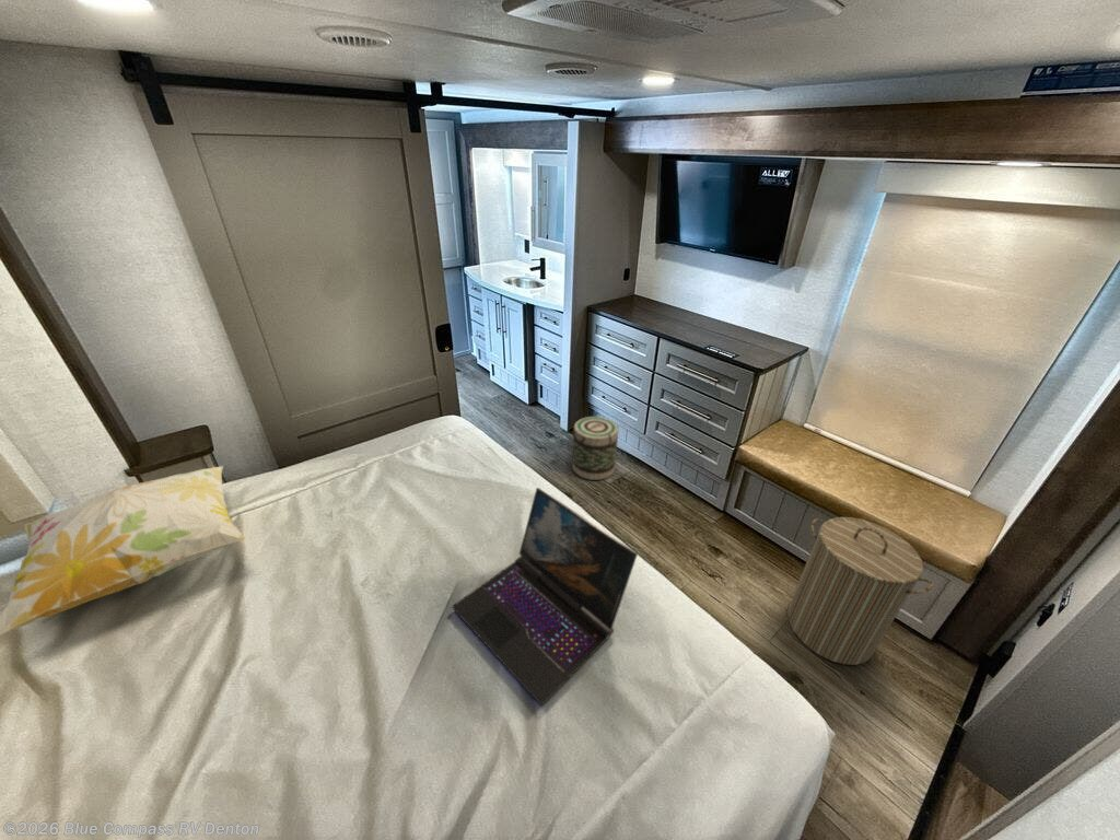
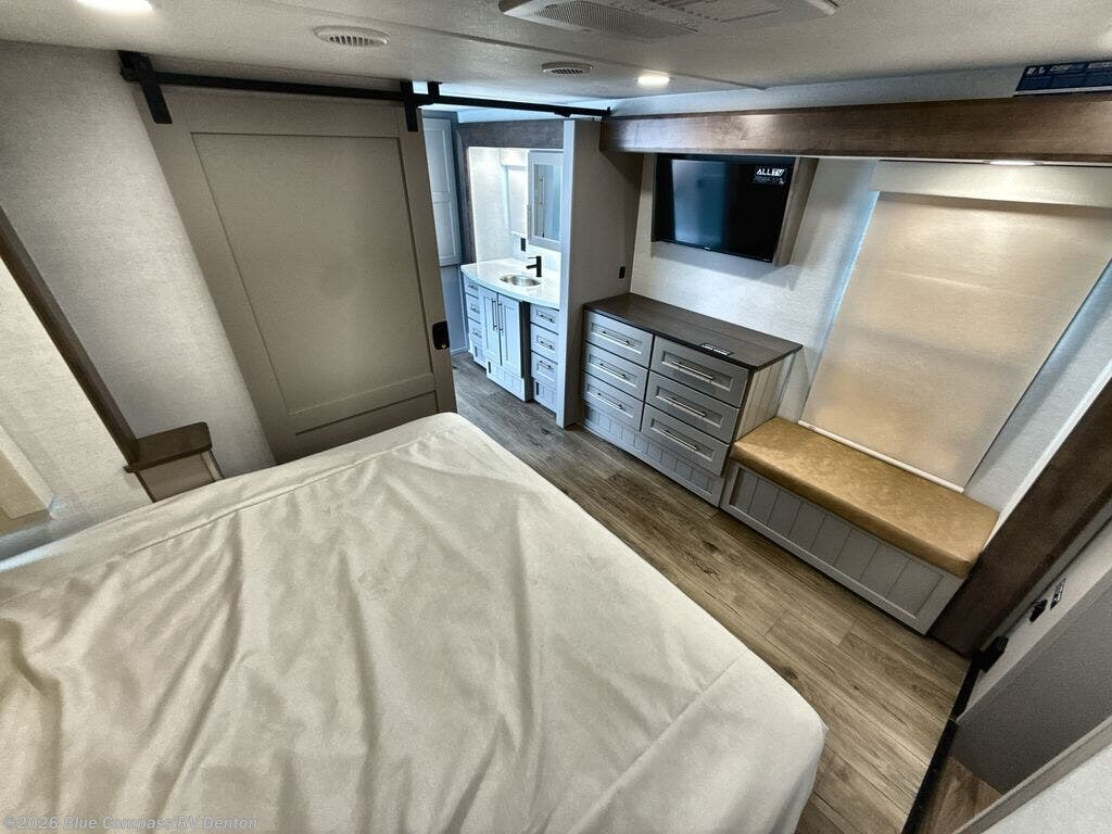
- laptop [451,487,639,707]
- decorative pillow [0,465,246,635]
- basket [571,416,620,481]
- laundry hamper [786,516,935,666]
